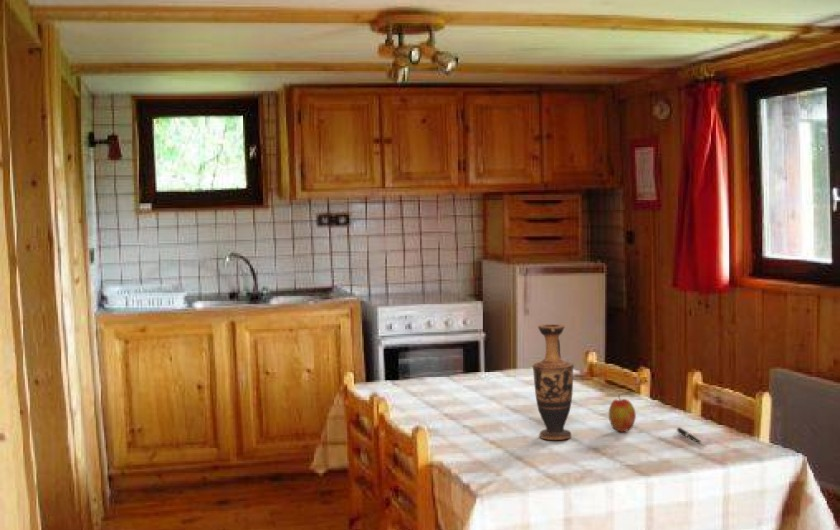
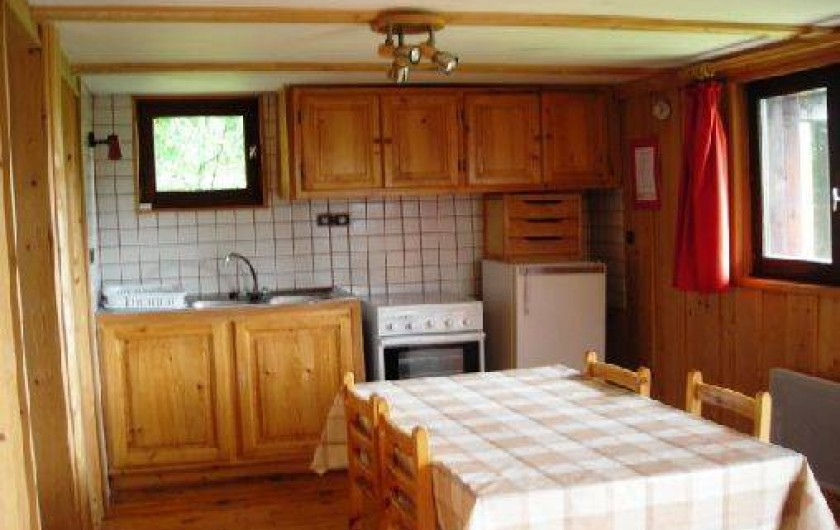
- pen [676,426,706,446]
- apple [608,394,637,433]
- vase [532,323,575,441]
